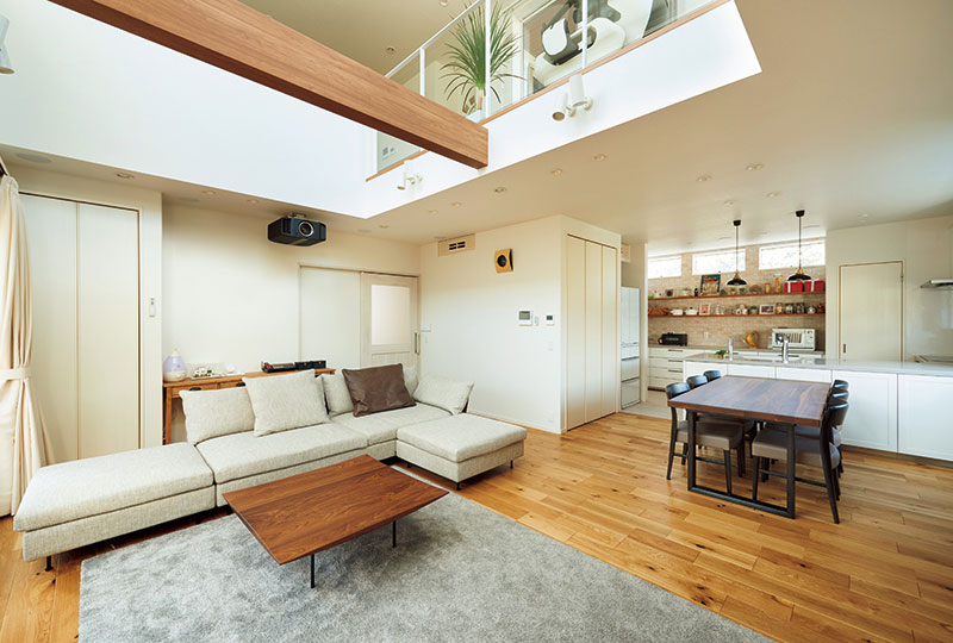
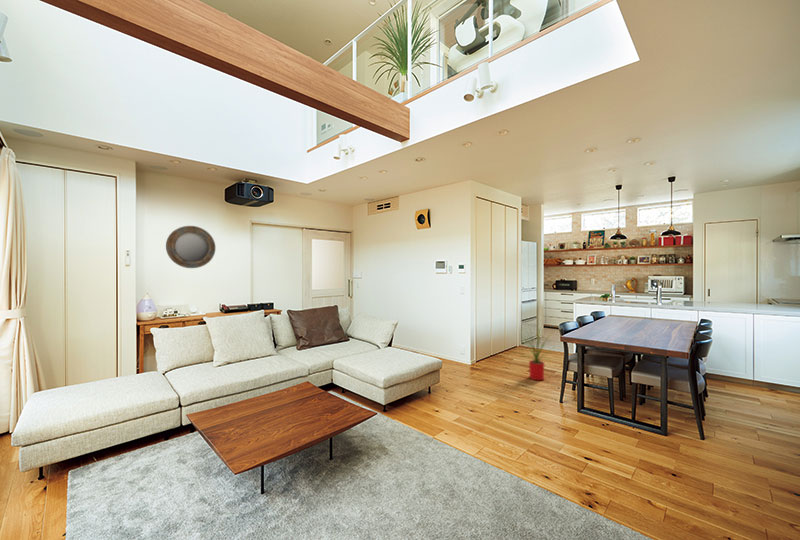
+ home mirror [165,225,216,269]
+ house plant [516,325,559,381]
